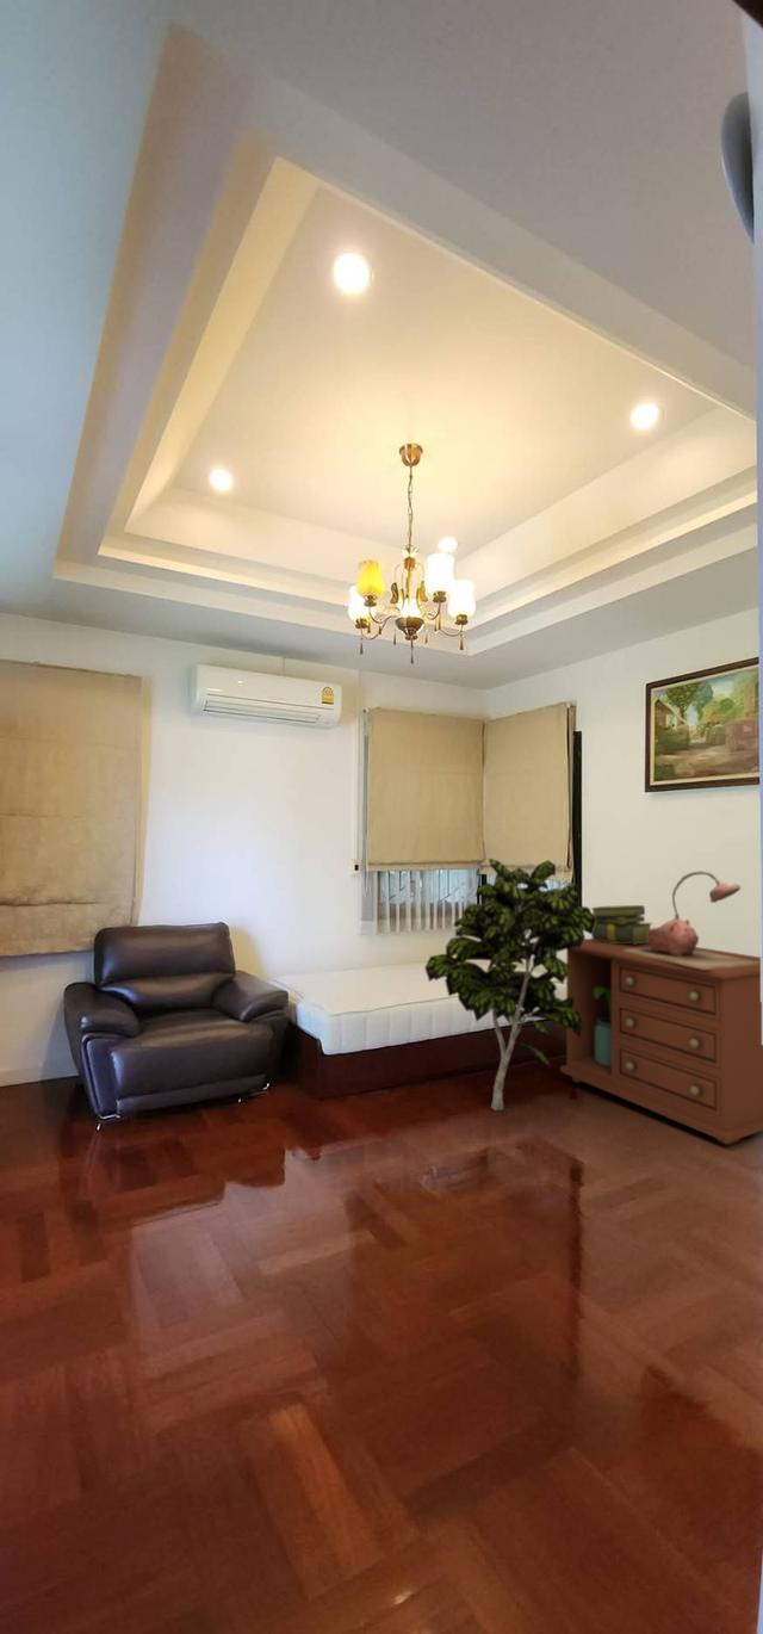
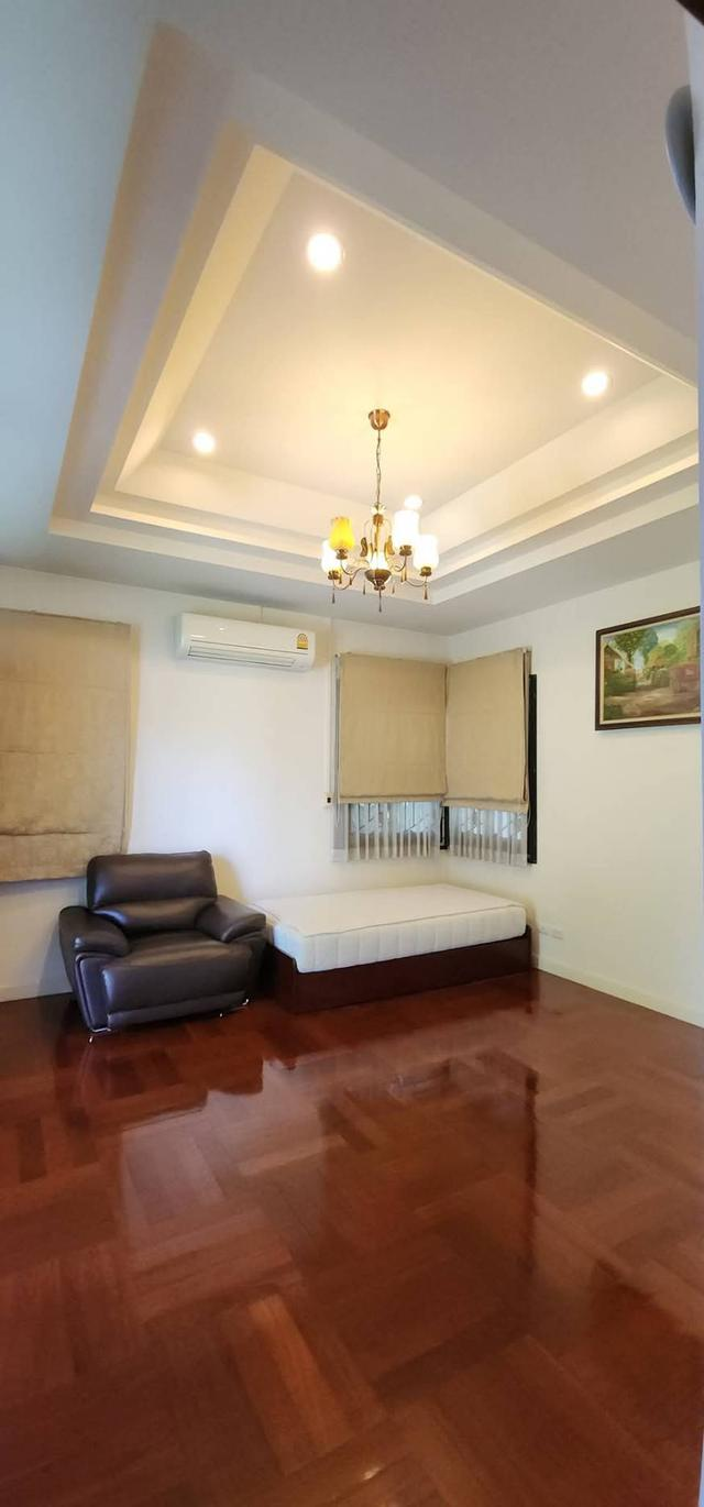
- table lamp [624,869,762,970]
- stack of books [589,904,655,945]
- indoor plant [423,858,596,1112]
- dresser [559,937,763,1146]
